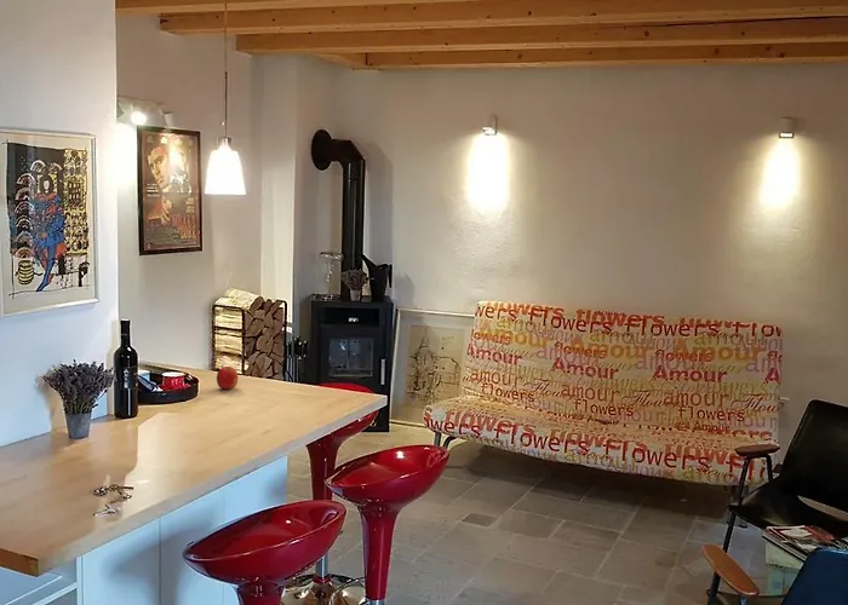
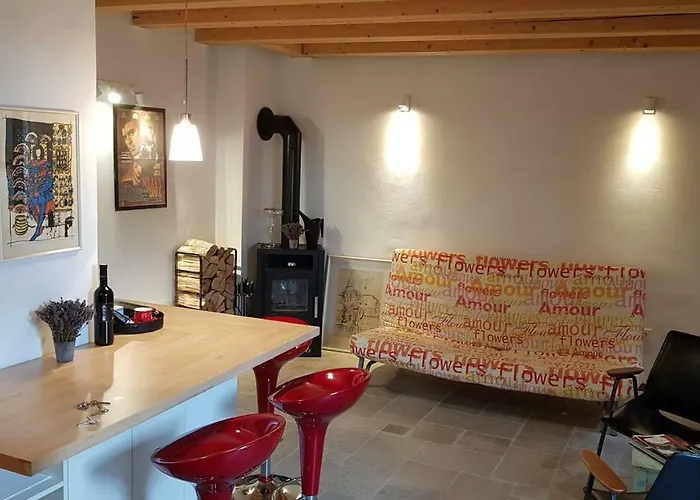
- fruit [216,365,239,391]
